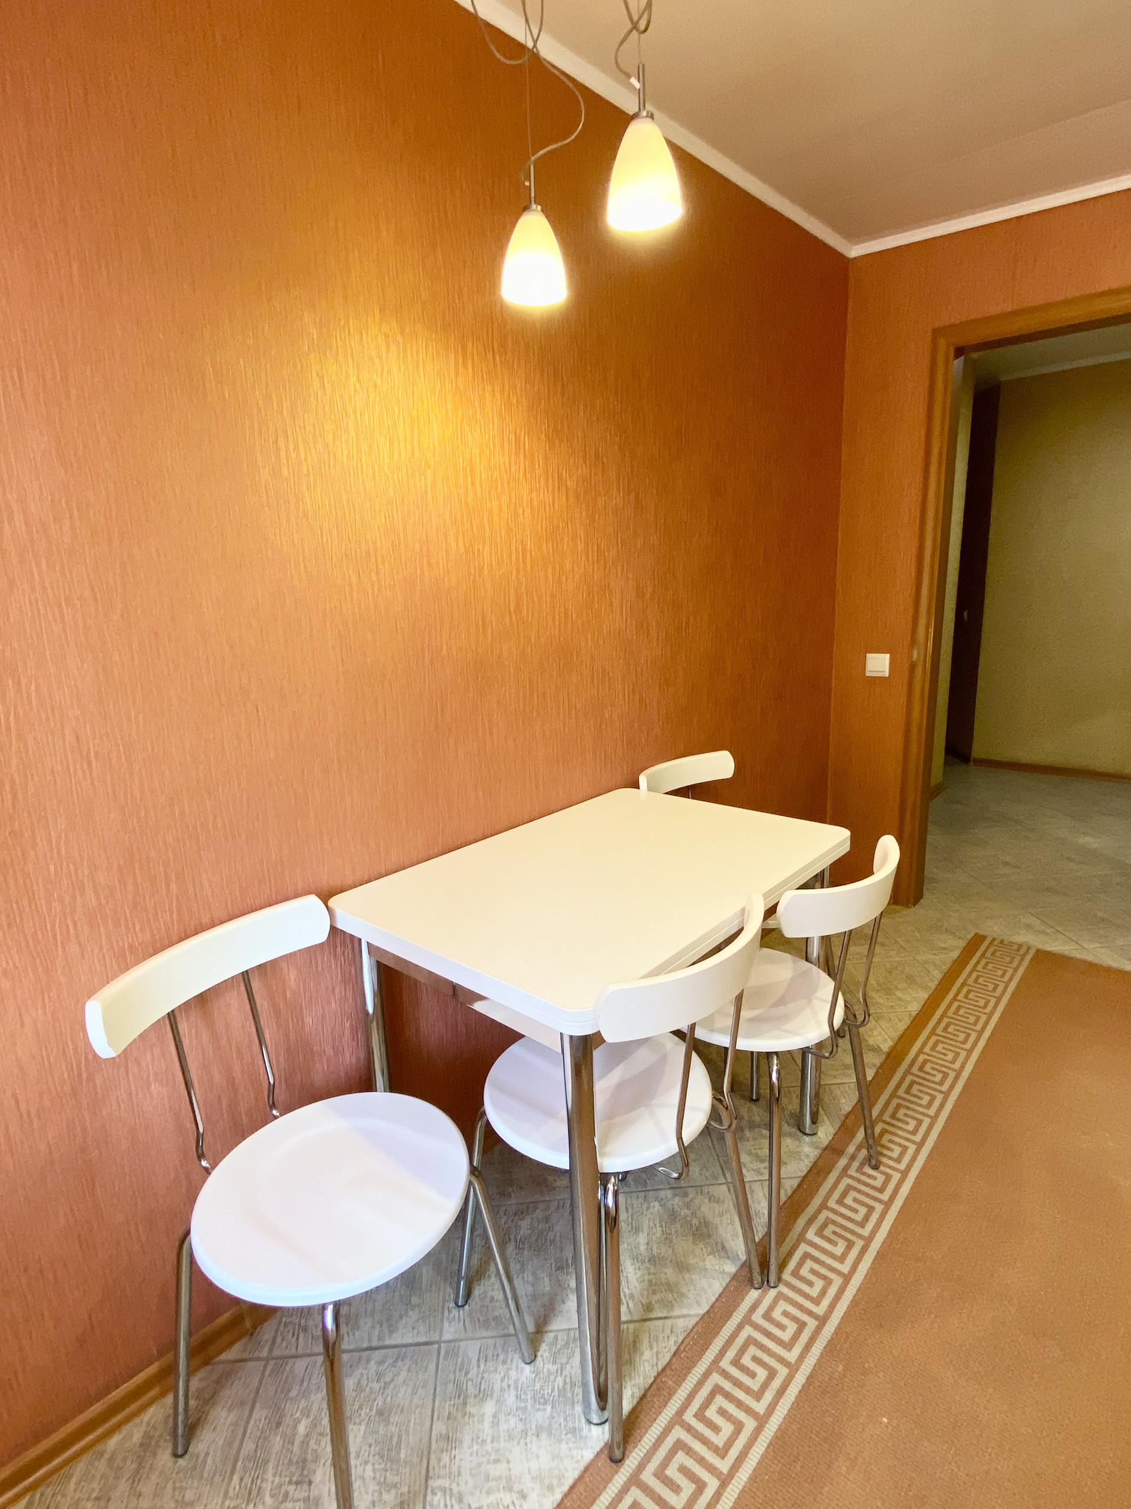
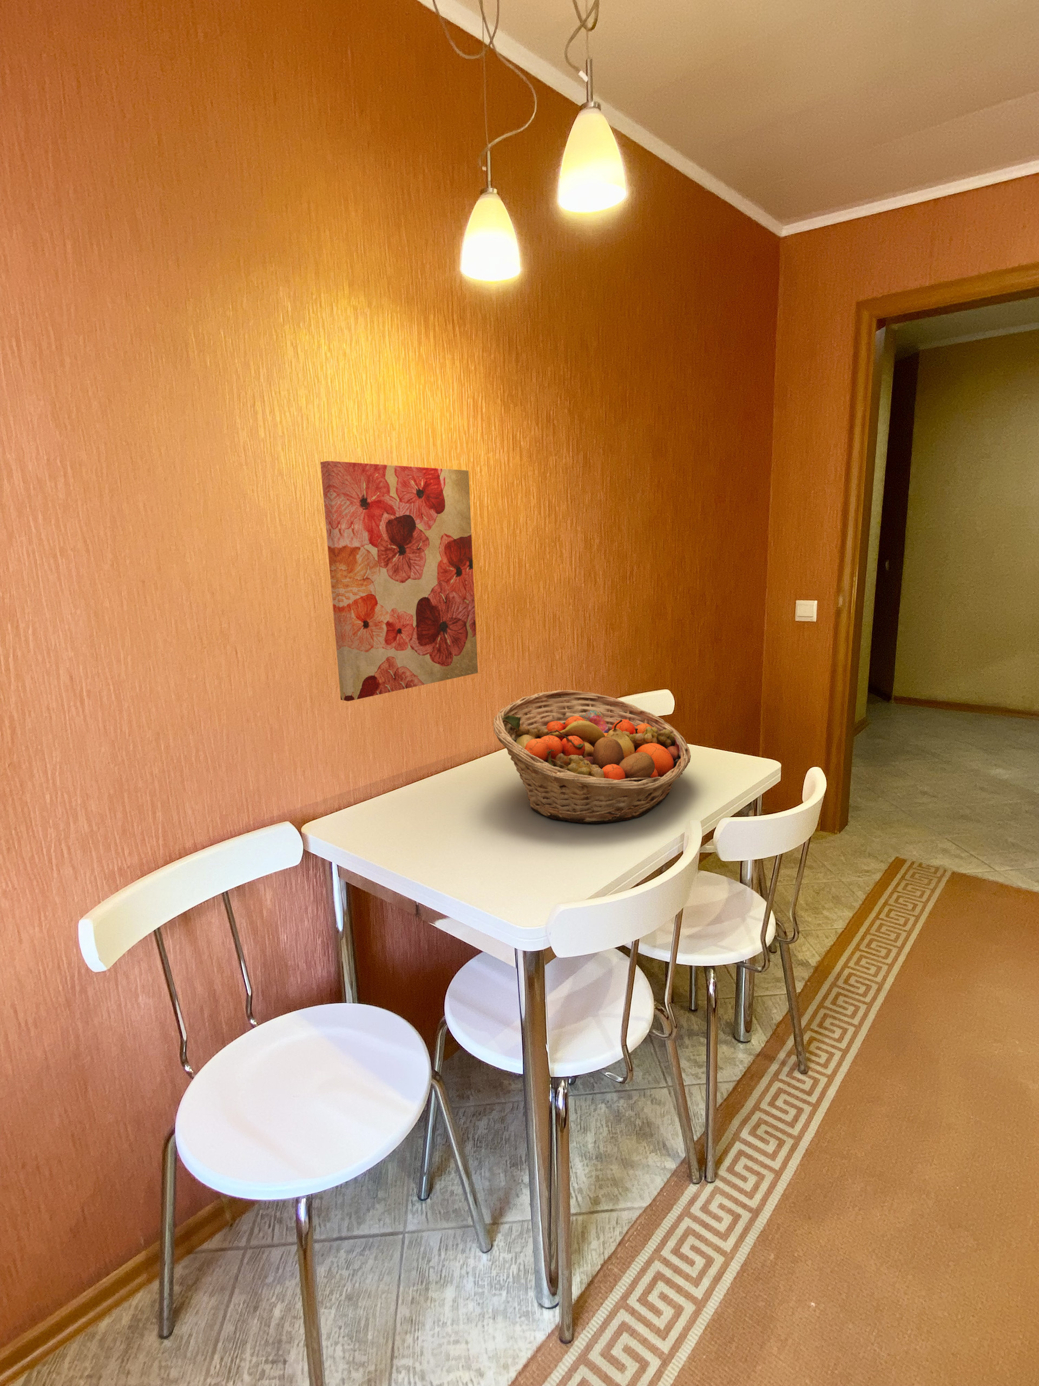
+ fruit basket [492,690,691,824]
+ wall art [320,461,478,702]
